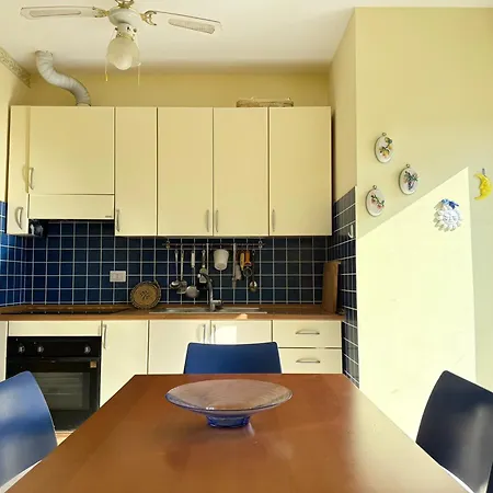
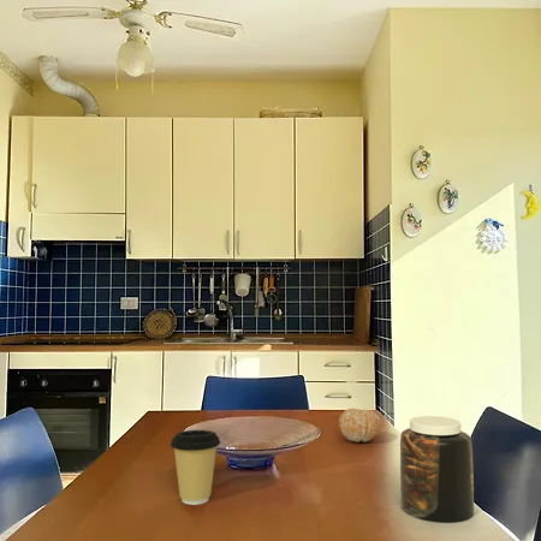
+ fruit [338,408,382,444]
+ jar [399,415,475,524]
+ coffee cup [170,429,221,506]
